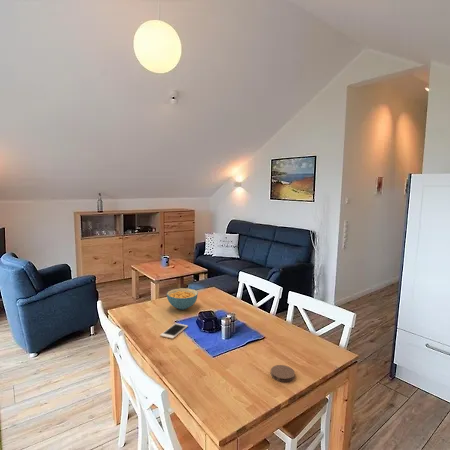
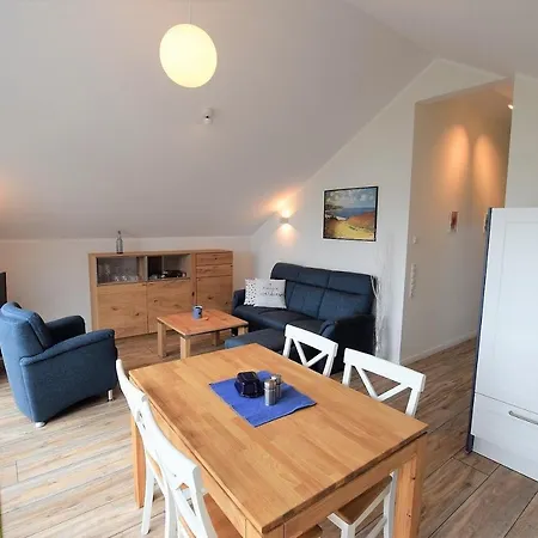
- coaster [270,364,296,383]
- cell phone [159,322,189,340]
- cereal bowl [166,287,199,310]
